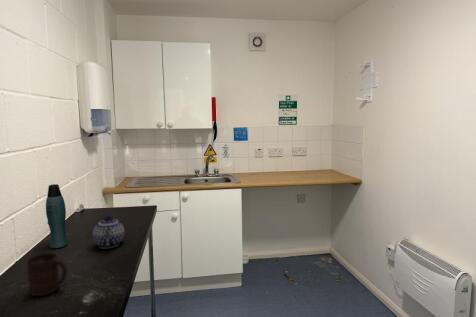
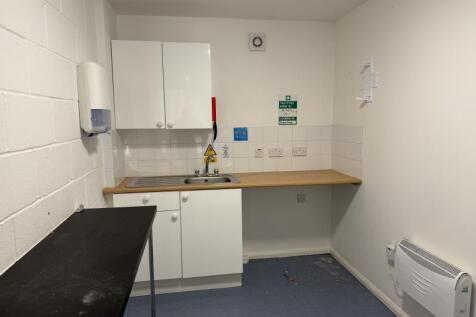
- teapot [92,214,126,250]
- cup [26,252,68,297]
- bottle [45,183,69,249]
